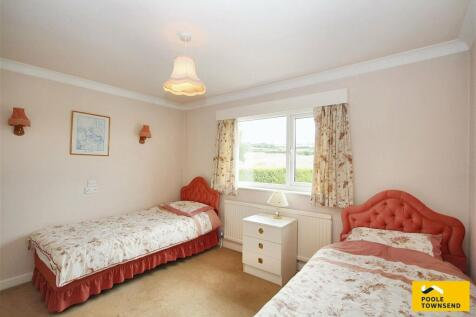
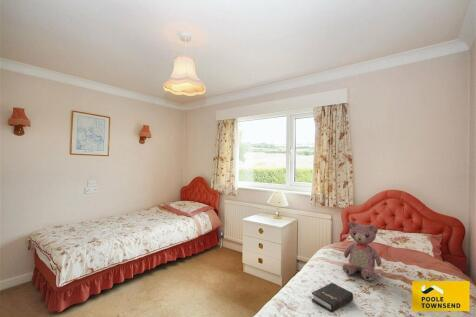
+ hardback book [311,282,354,314]
+ teddy bear [342,221,383,282]
